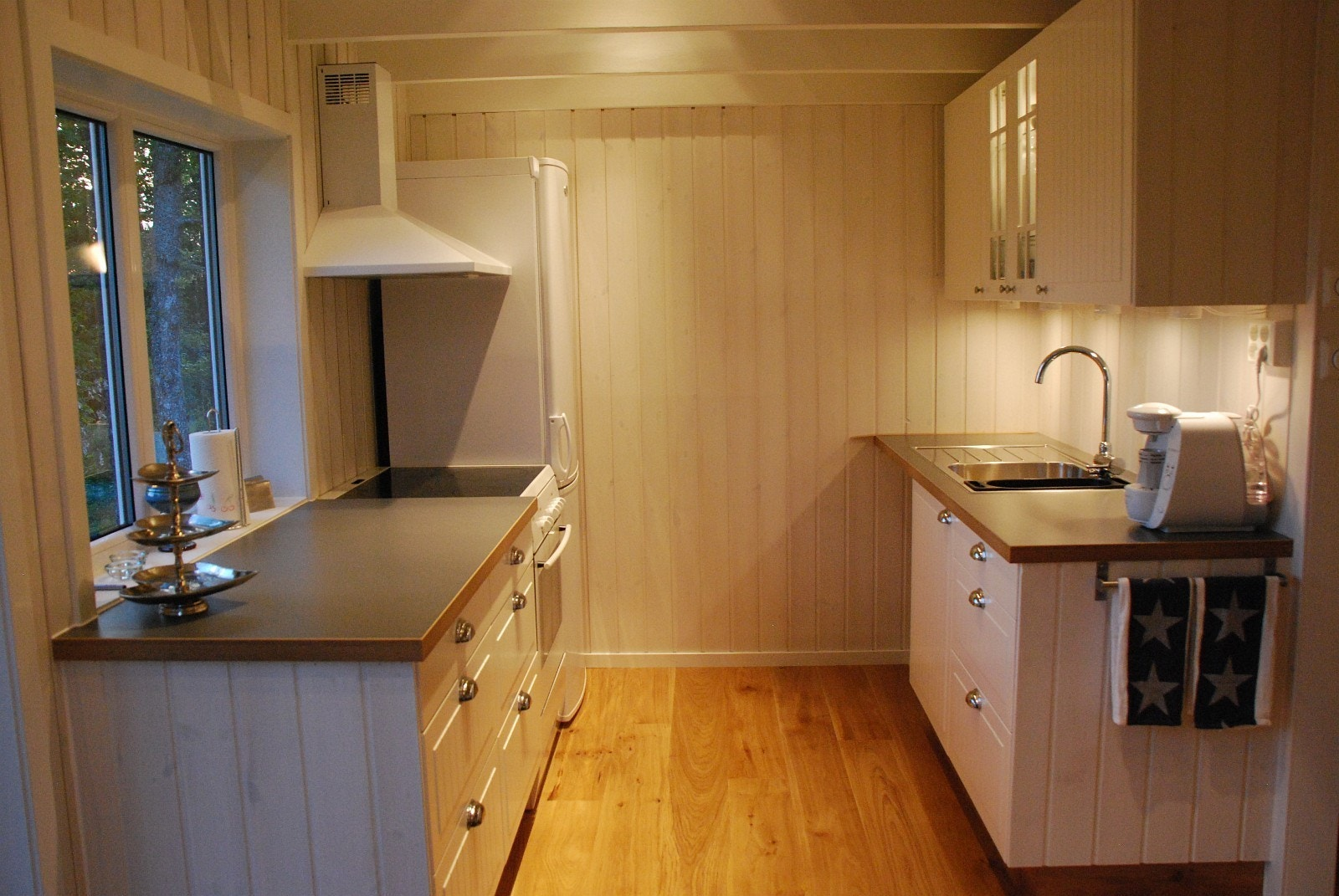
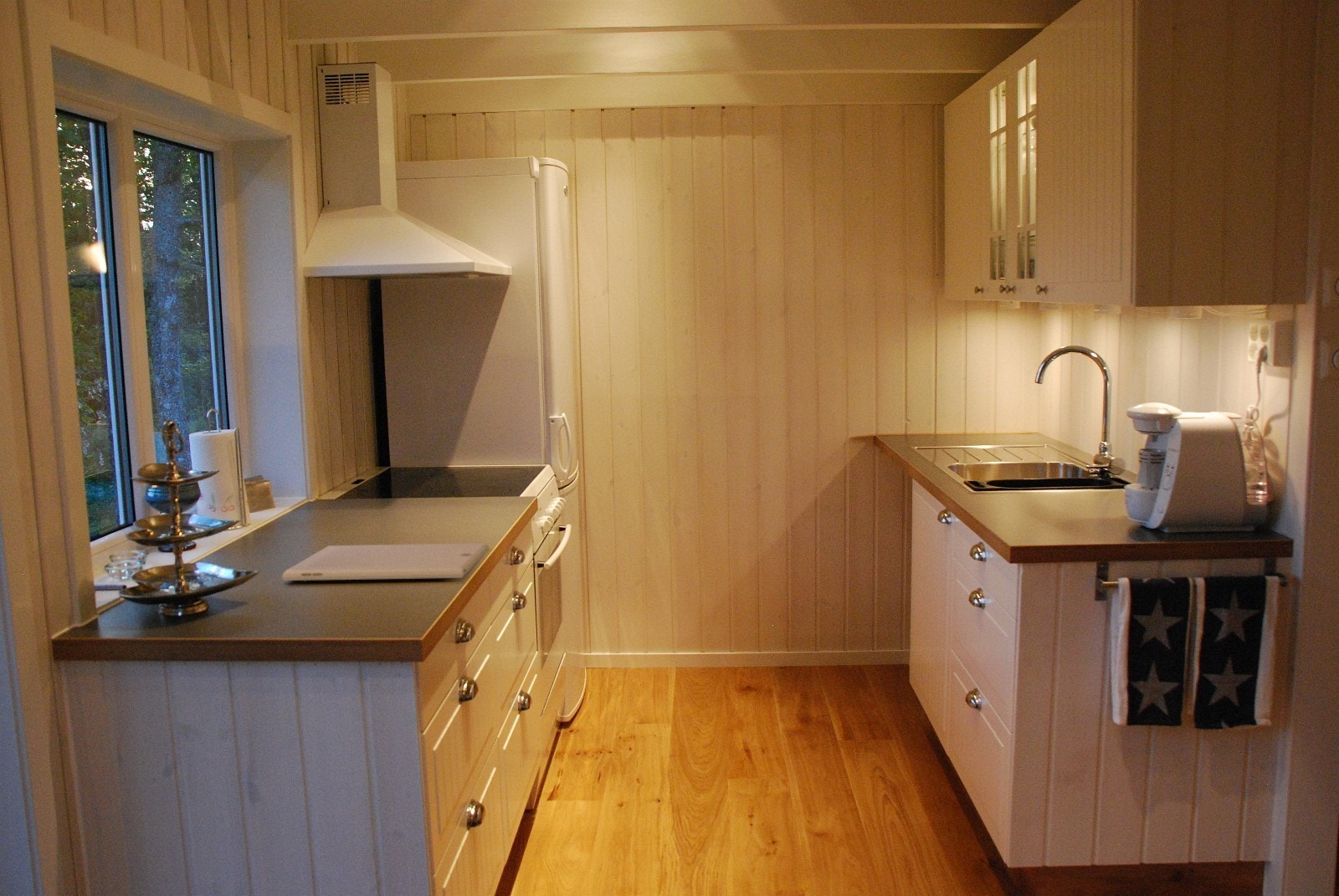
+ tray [281,542,490,581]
